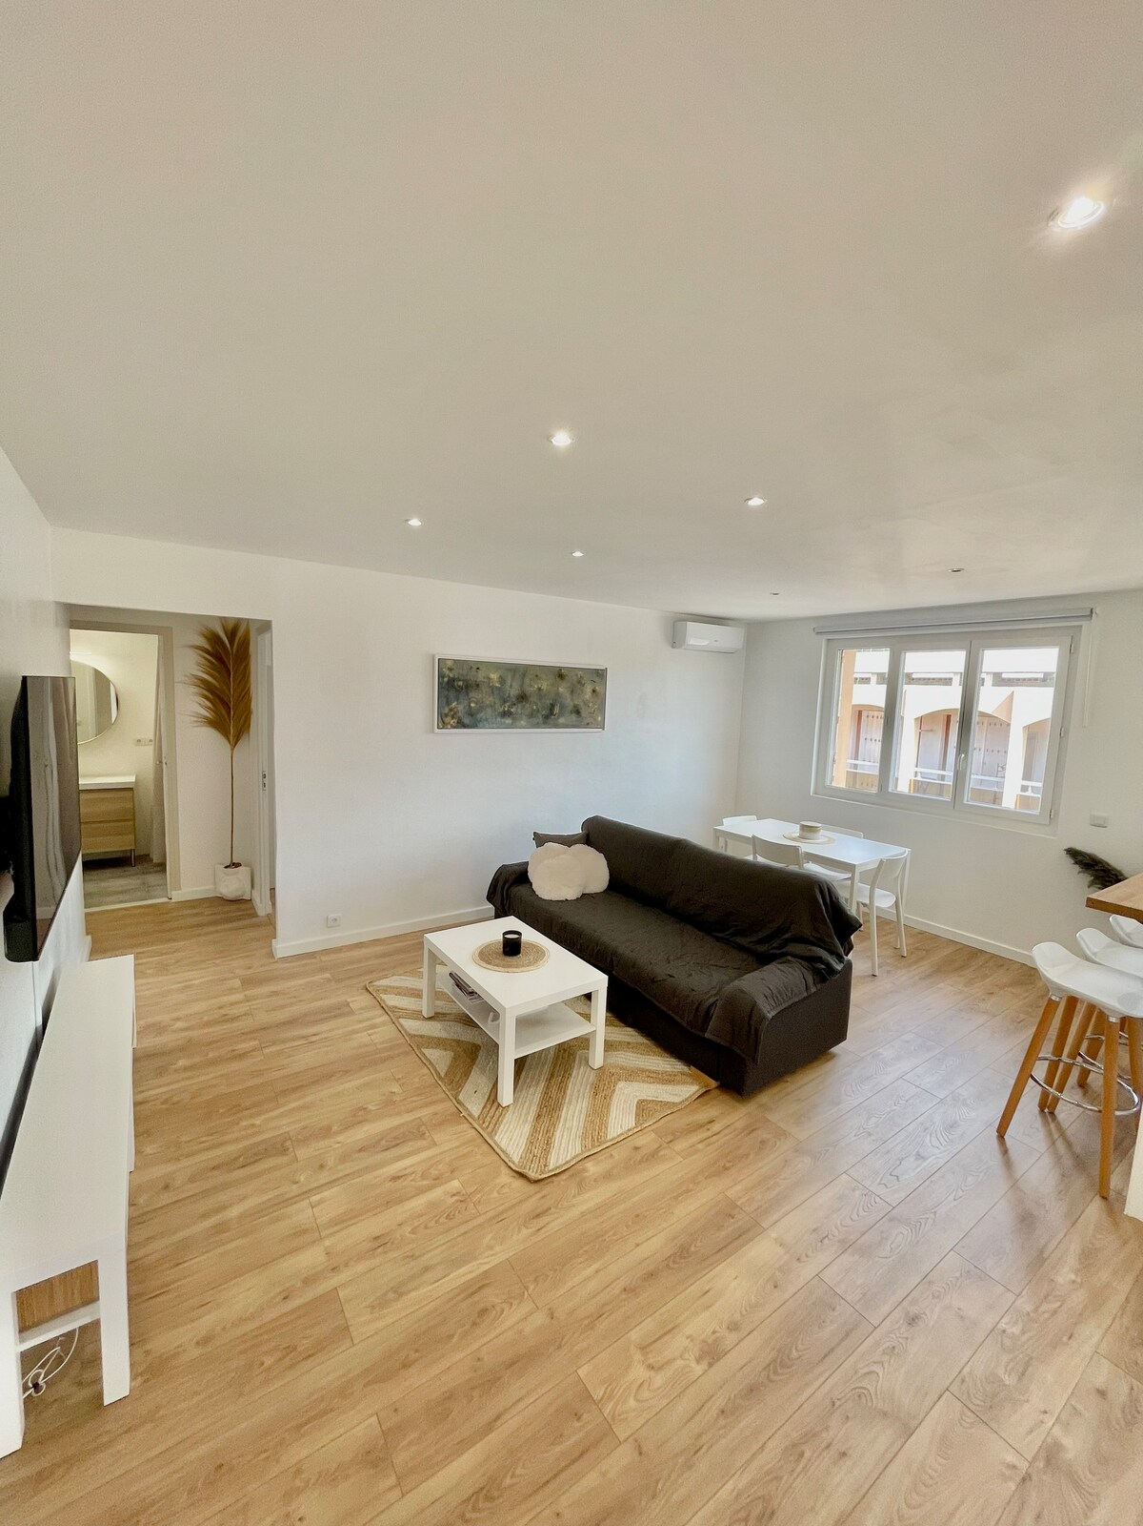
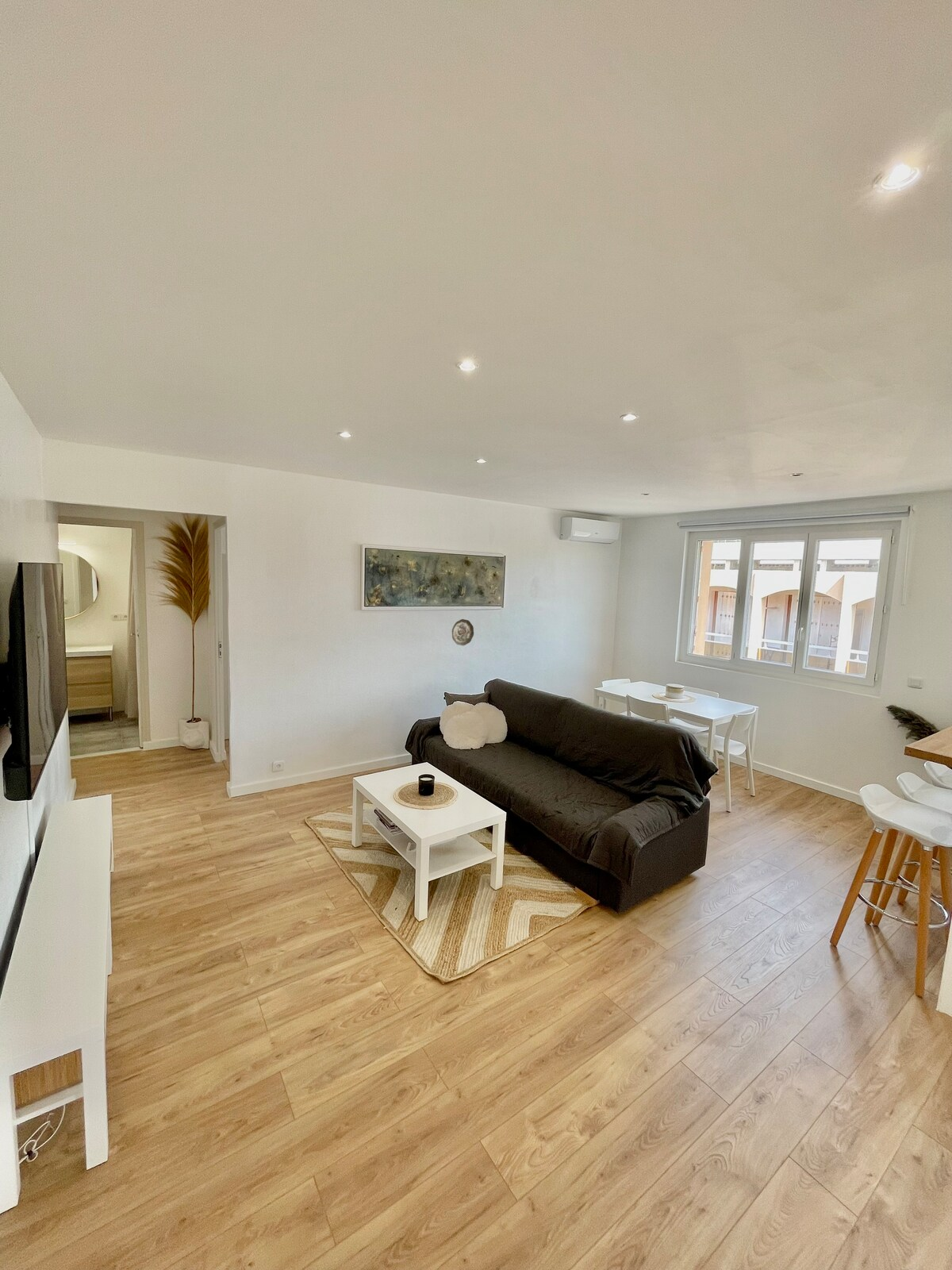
+ decorative plate [451,618,474,646]
